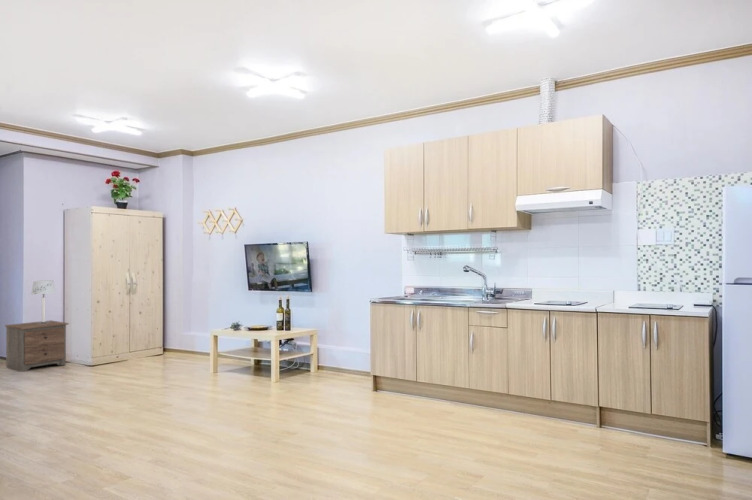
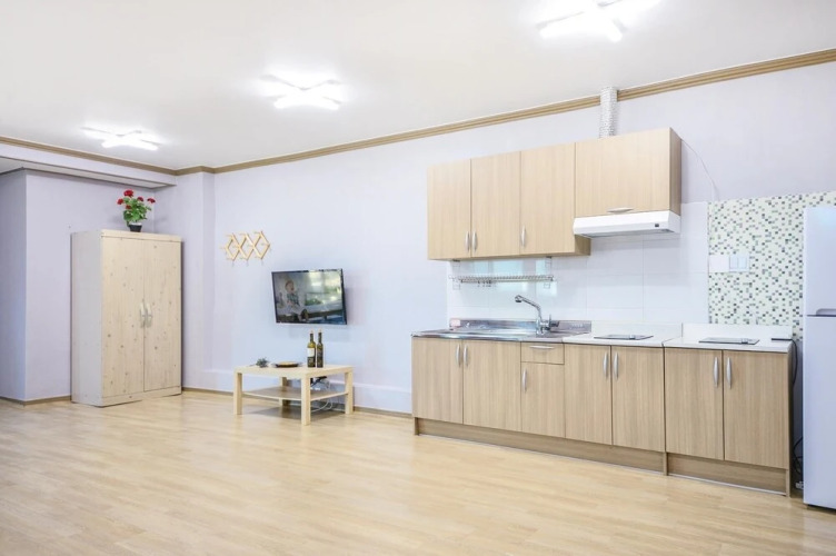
- nightstand [4,320,70,373]
- table lamp [30,280,57,324]
